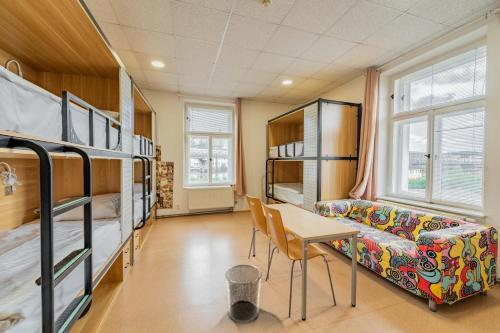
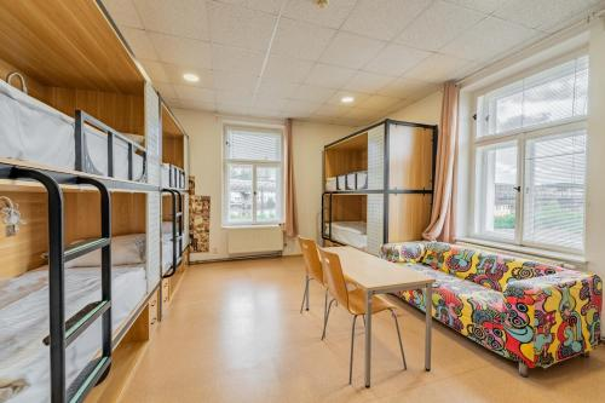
- waste bin [225,264,263,324]
